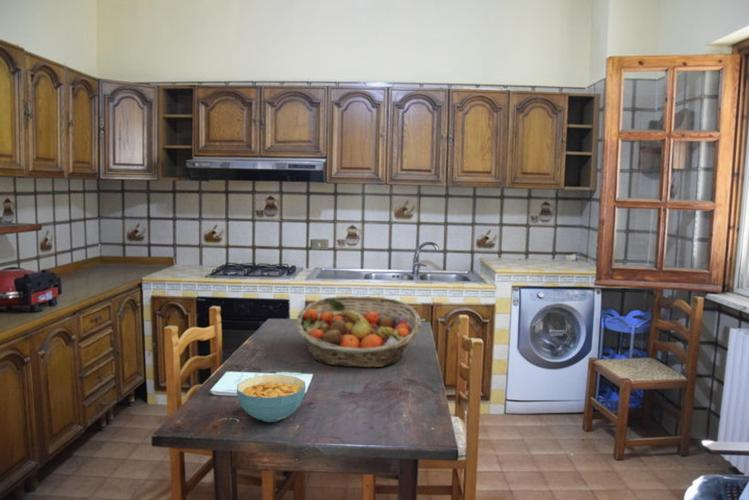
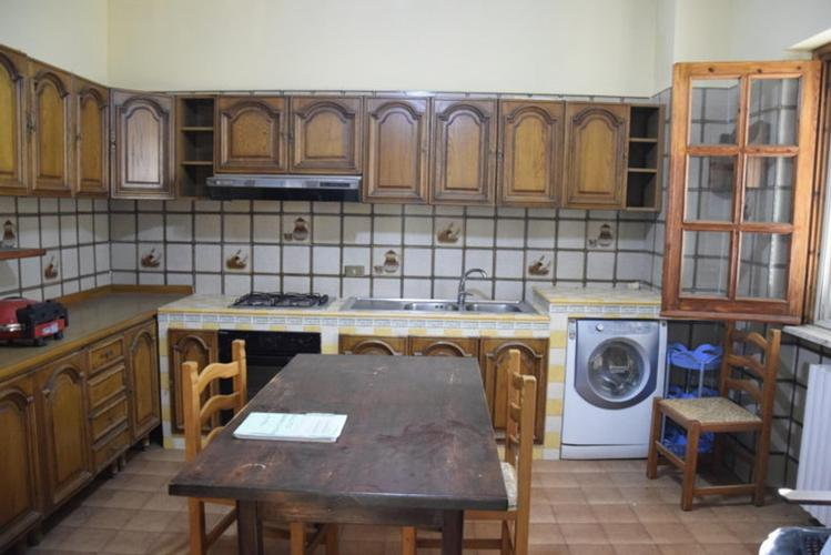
- fruit basket [294,295,422,368]
- cereal bowl [236,374,307,423]
